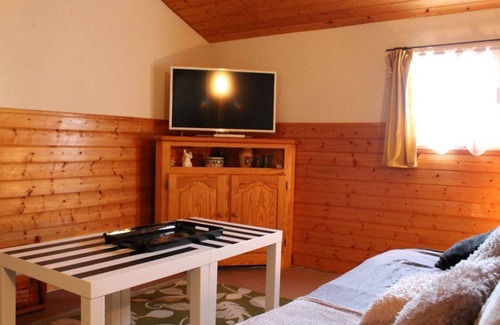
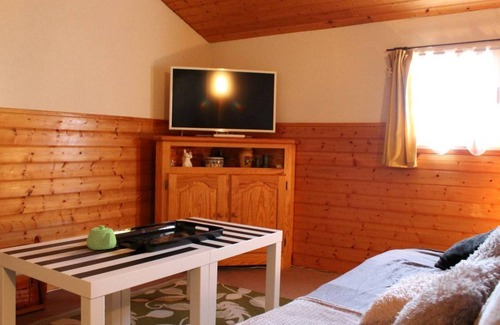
+ teapot [86,224,117,251]
